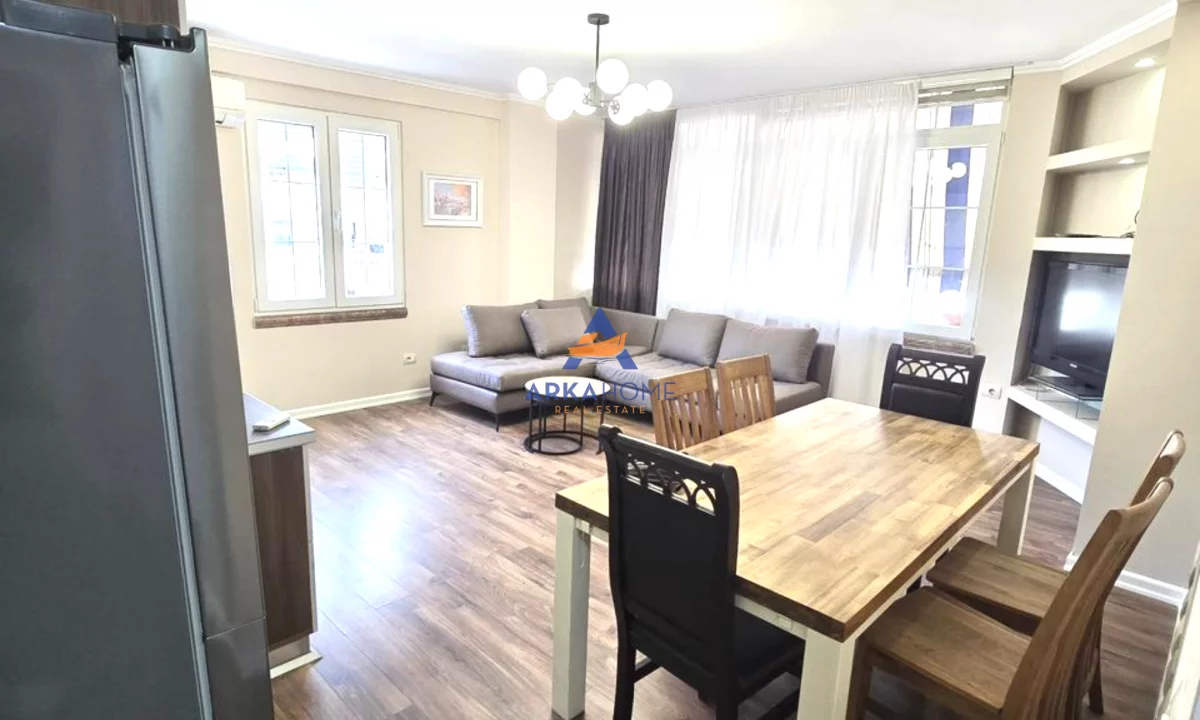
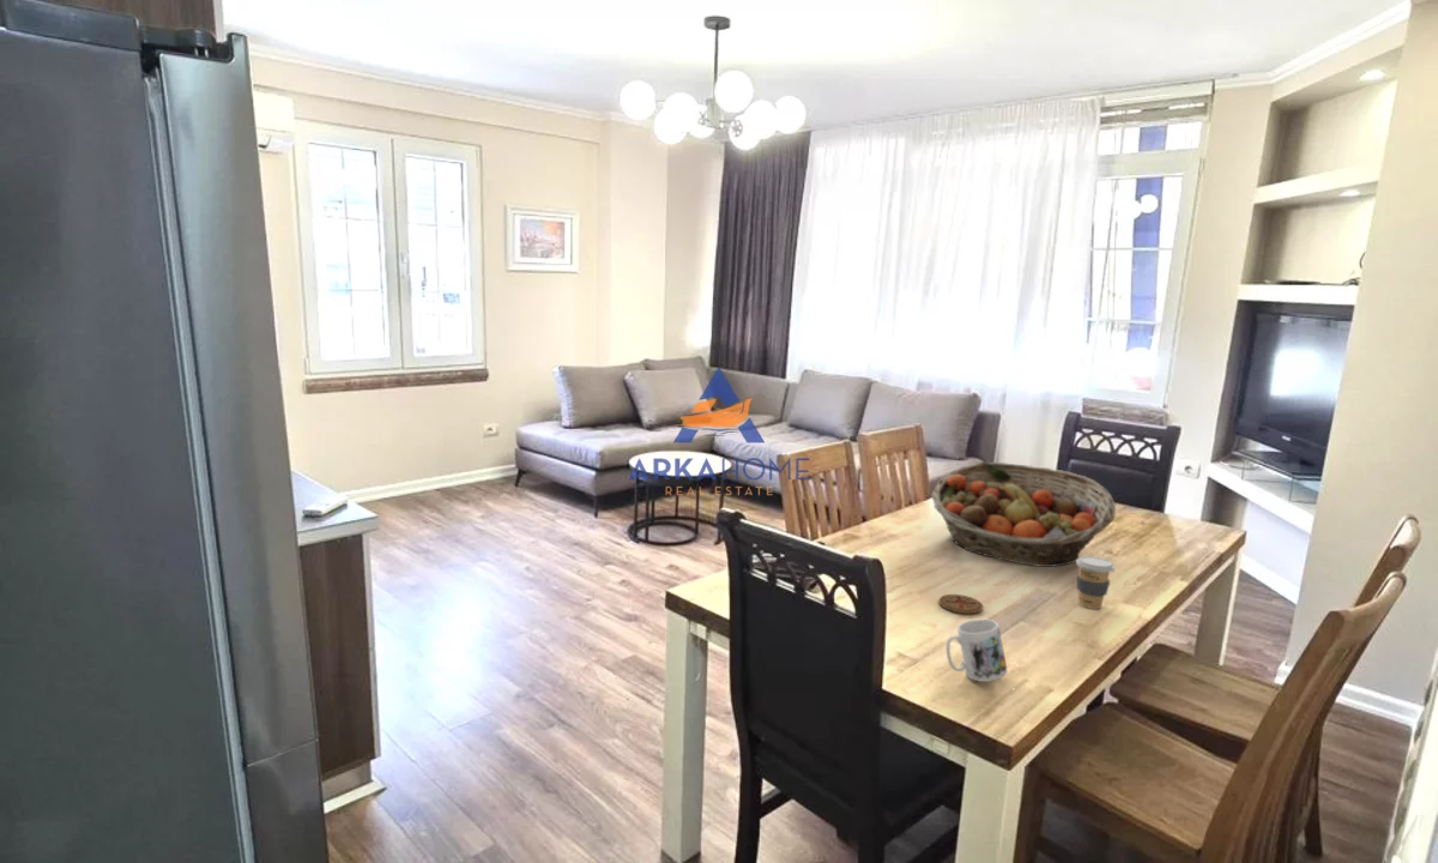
+ mug [945,618,1009,683]
+ coaster [937,593,984,615]
+ fruit basket [930,461,1117,568]
+ coffee cup [1075,555,1116,610]
